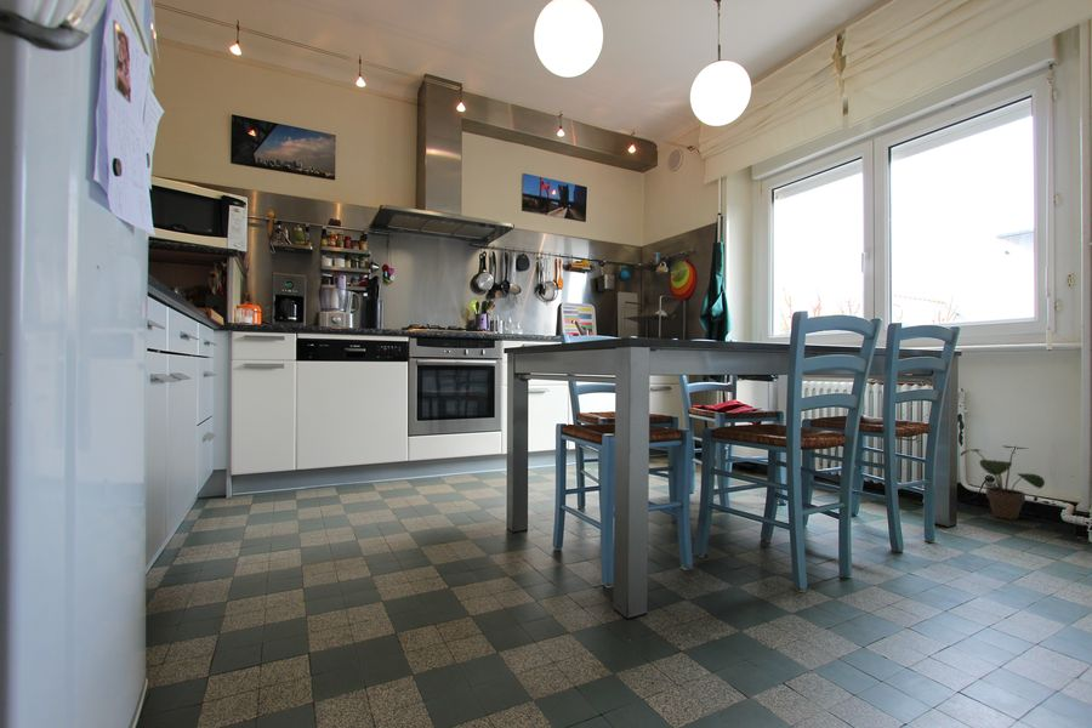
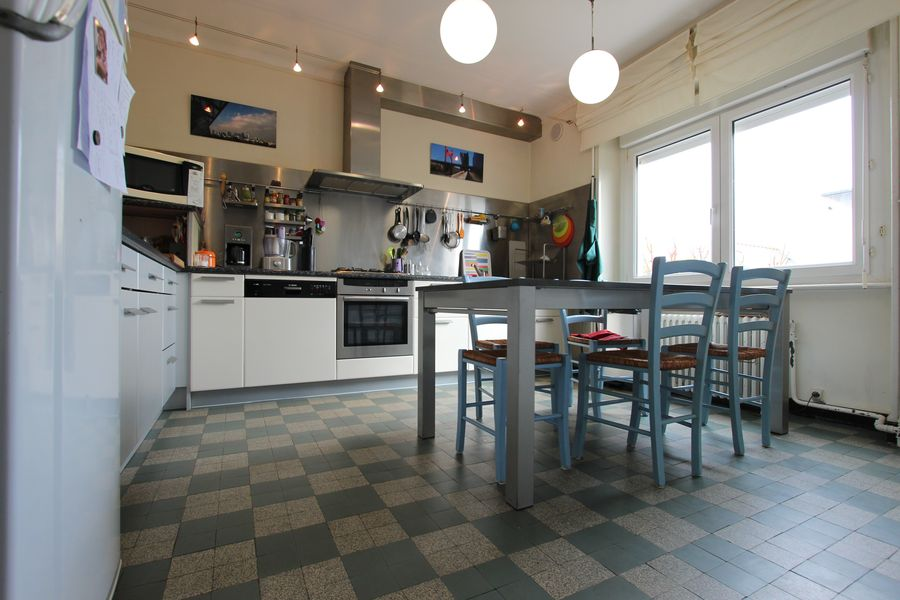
- potted plant [959,444,1046,521]
